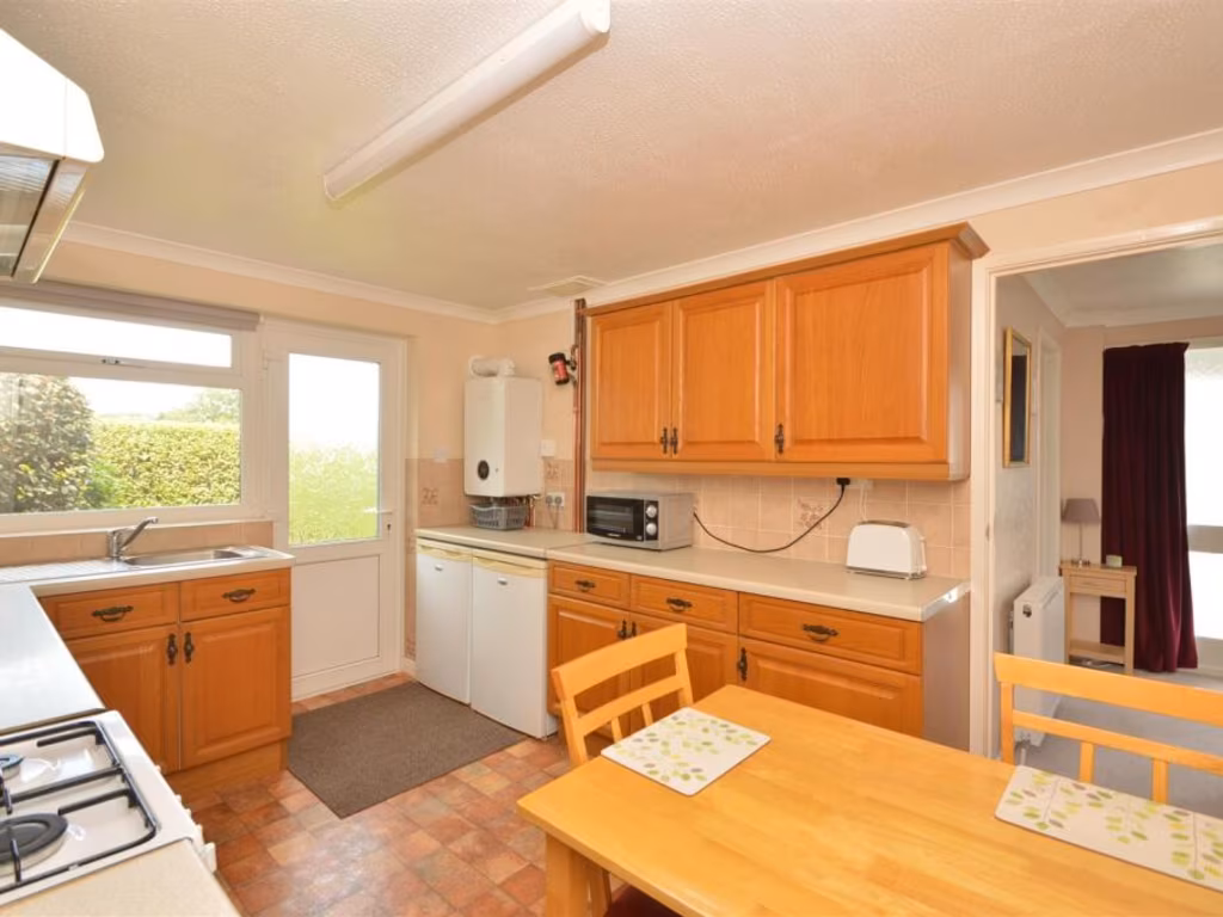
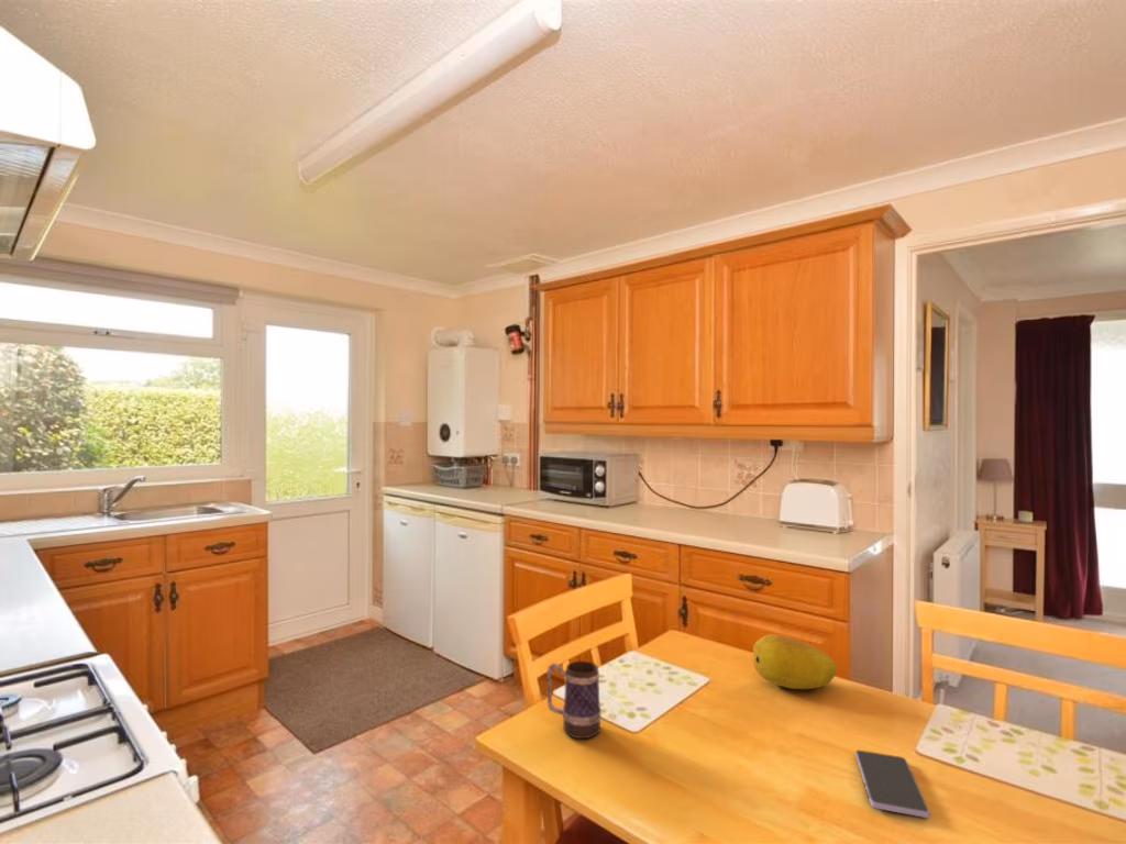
+ fruit [751,634,837,690]
+ smartphone [854,749,930,819]
+ mug [545,659,603,740]
